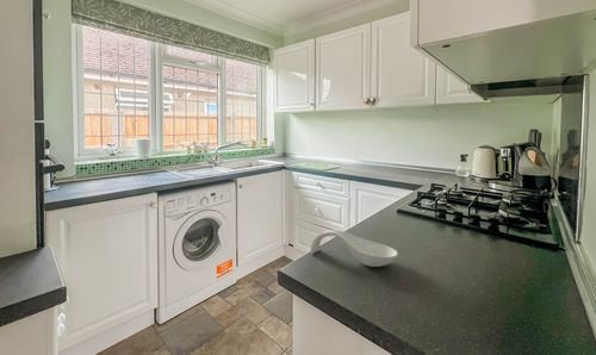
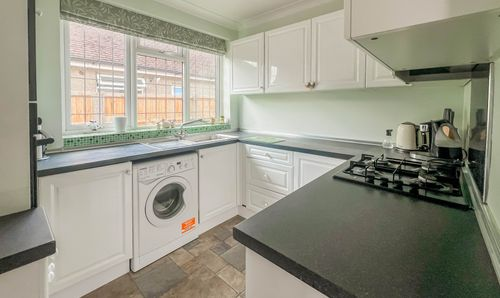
- spoon rest [309,229,399,268]
